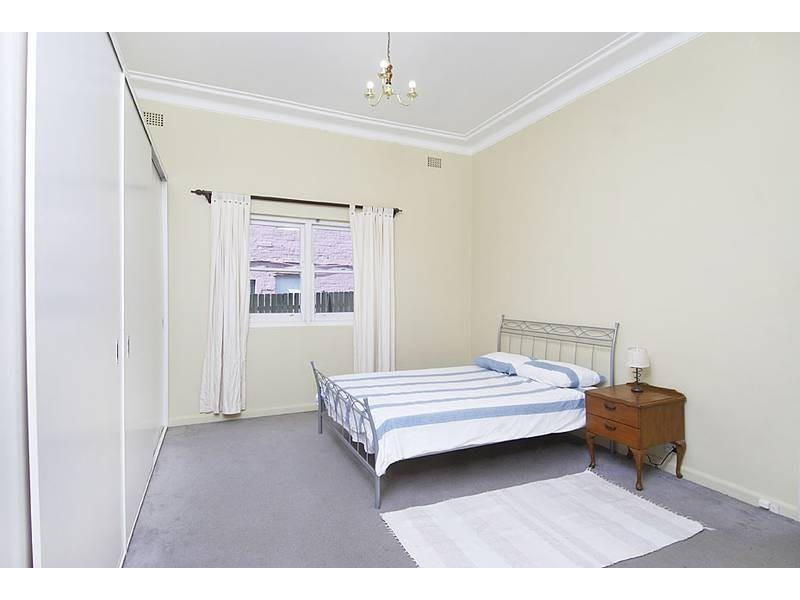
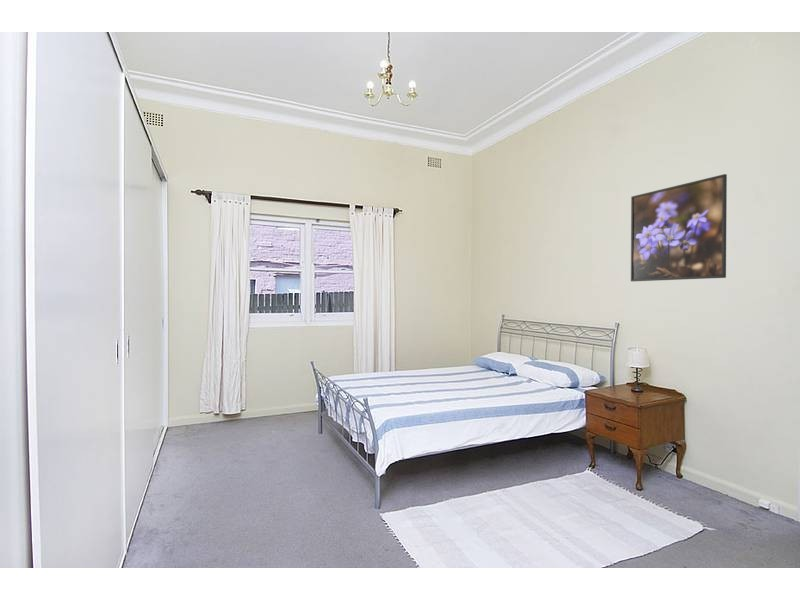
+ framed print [630,173,728,282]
